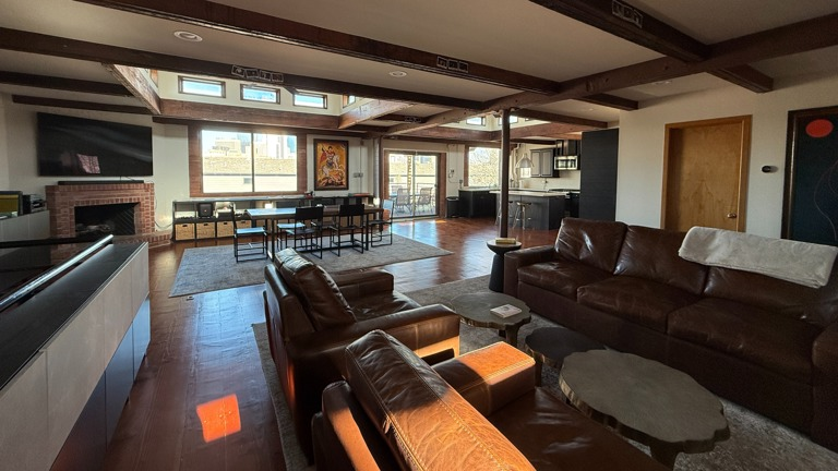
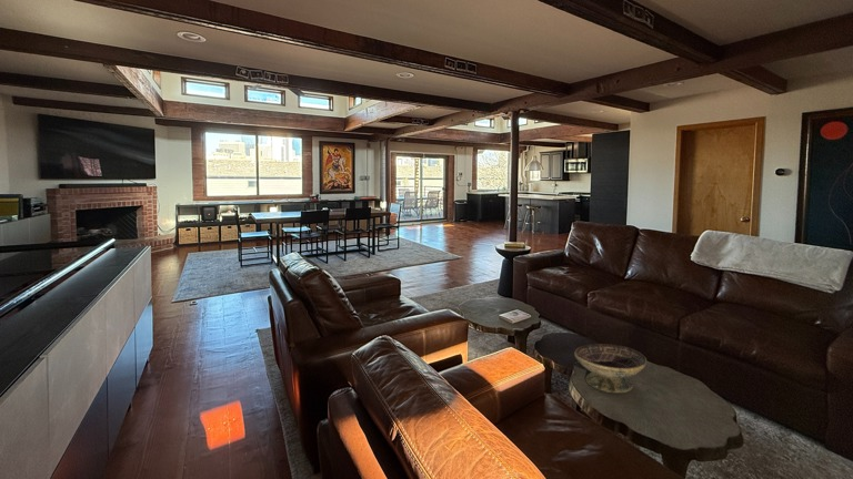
+ decorative bowl [573,343,648,394]
